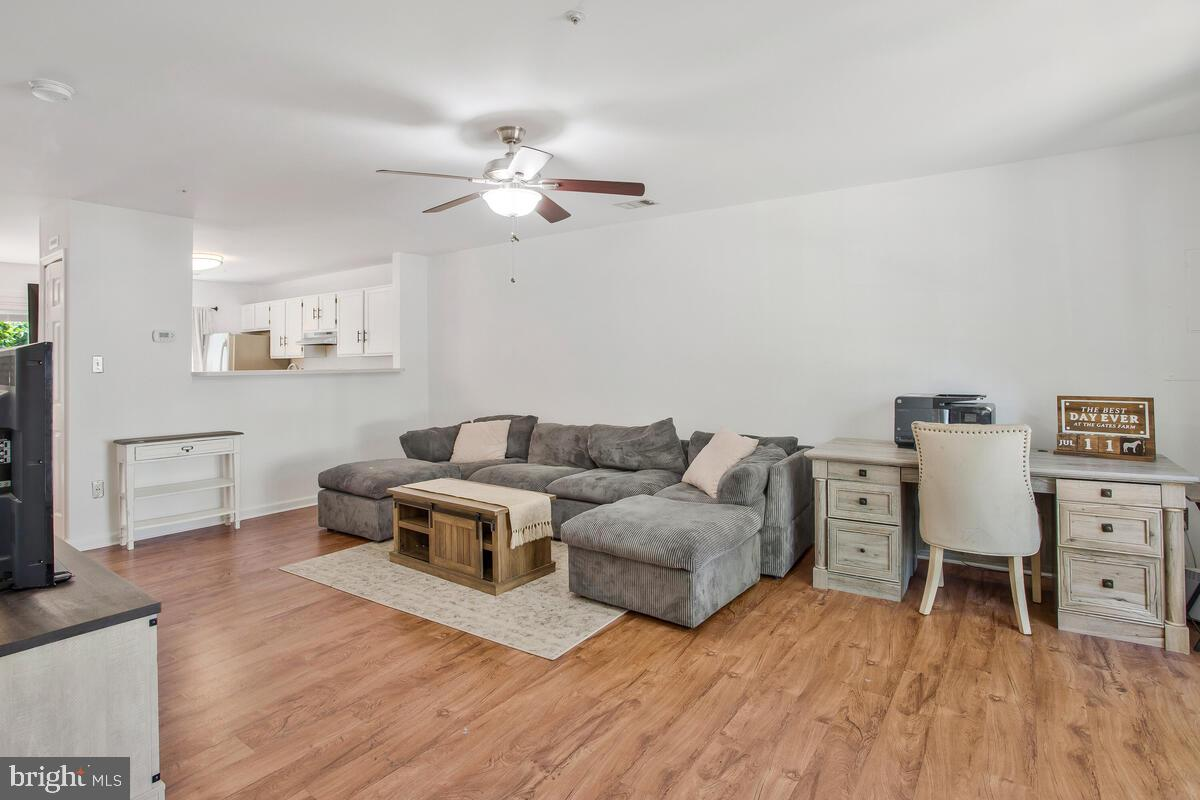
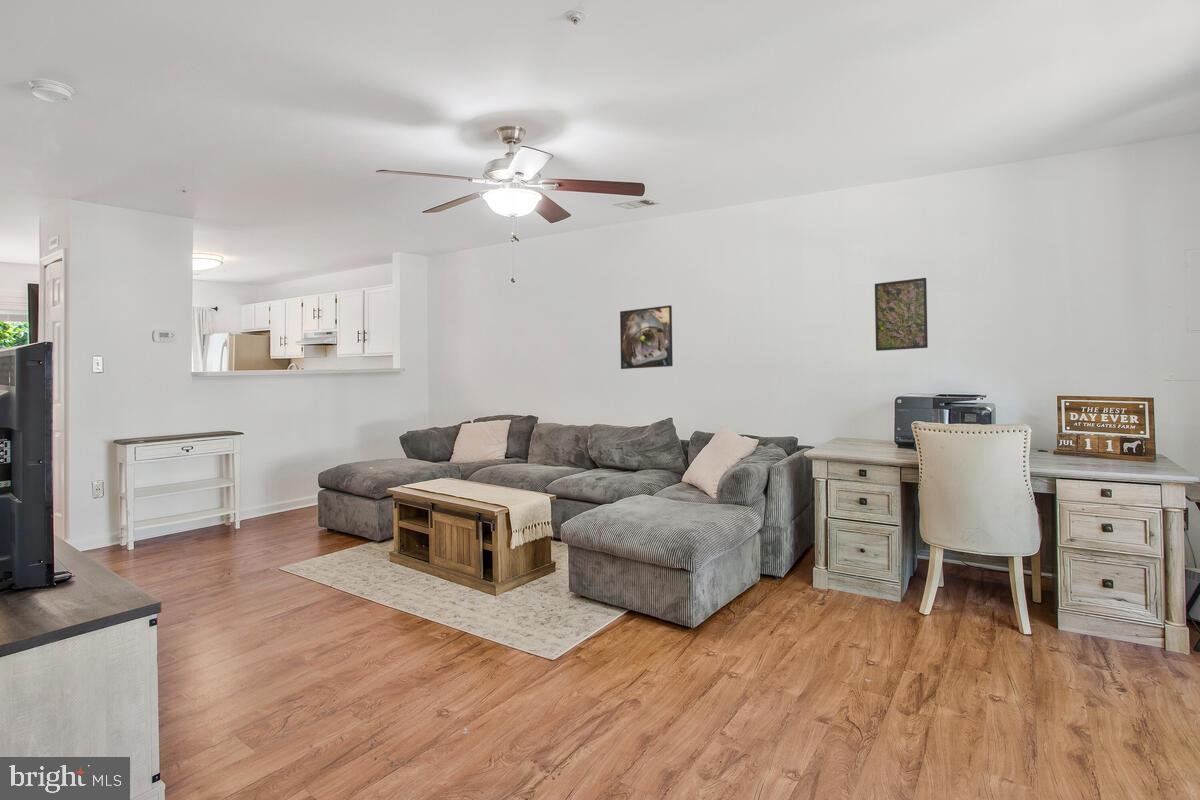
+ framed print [874,277,929,352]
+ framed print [619,304,674,370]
